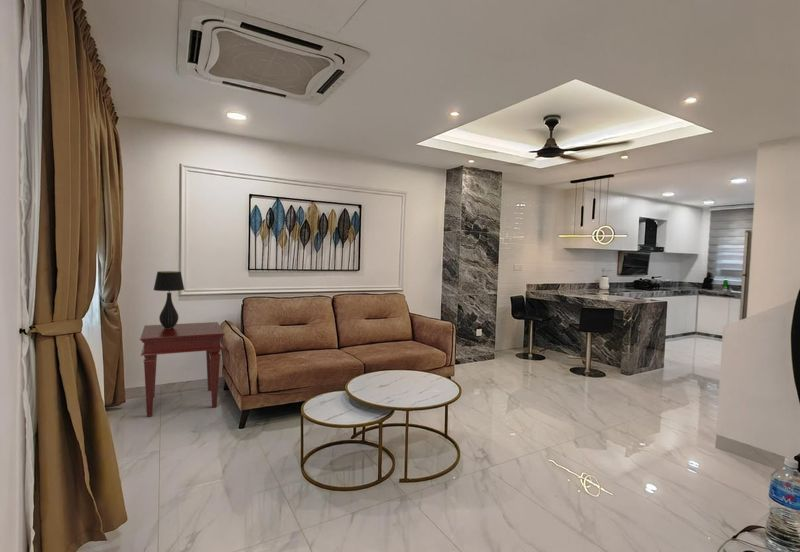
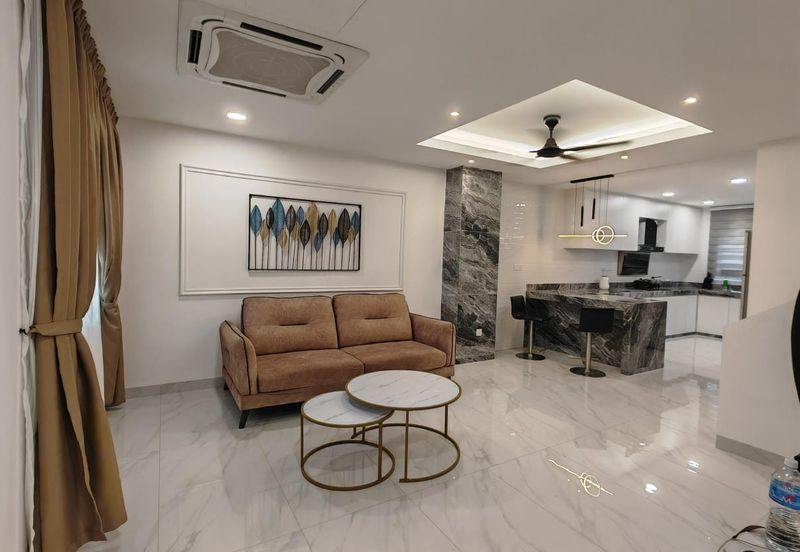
- table lamp [153,270,185,329]
- side table [139,321,226,418]
